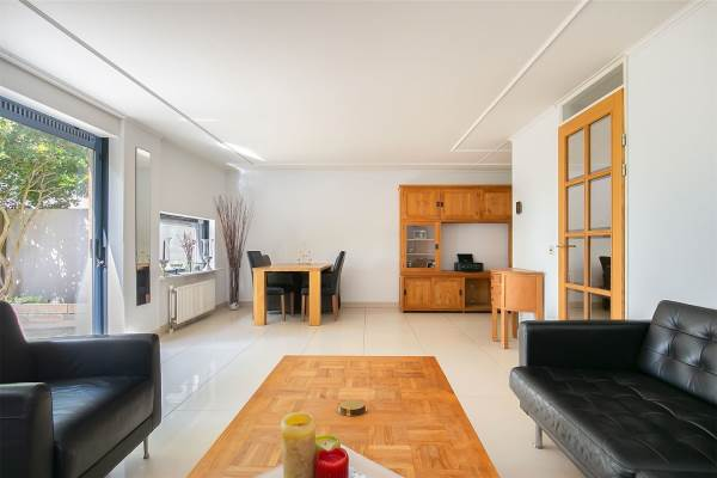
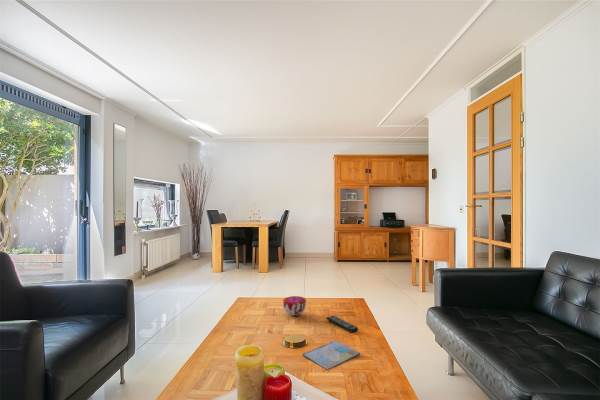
+ book [302,340,361,371]
+ decorative bowl [282,295,307,316]
+ remote control [325,315,359,334]
